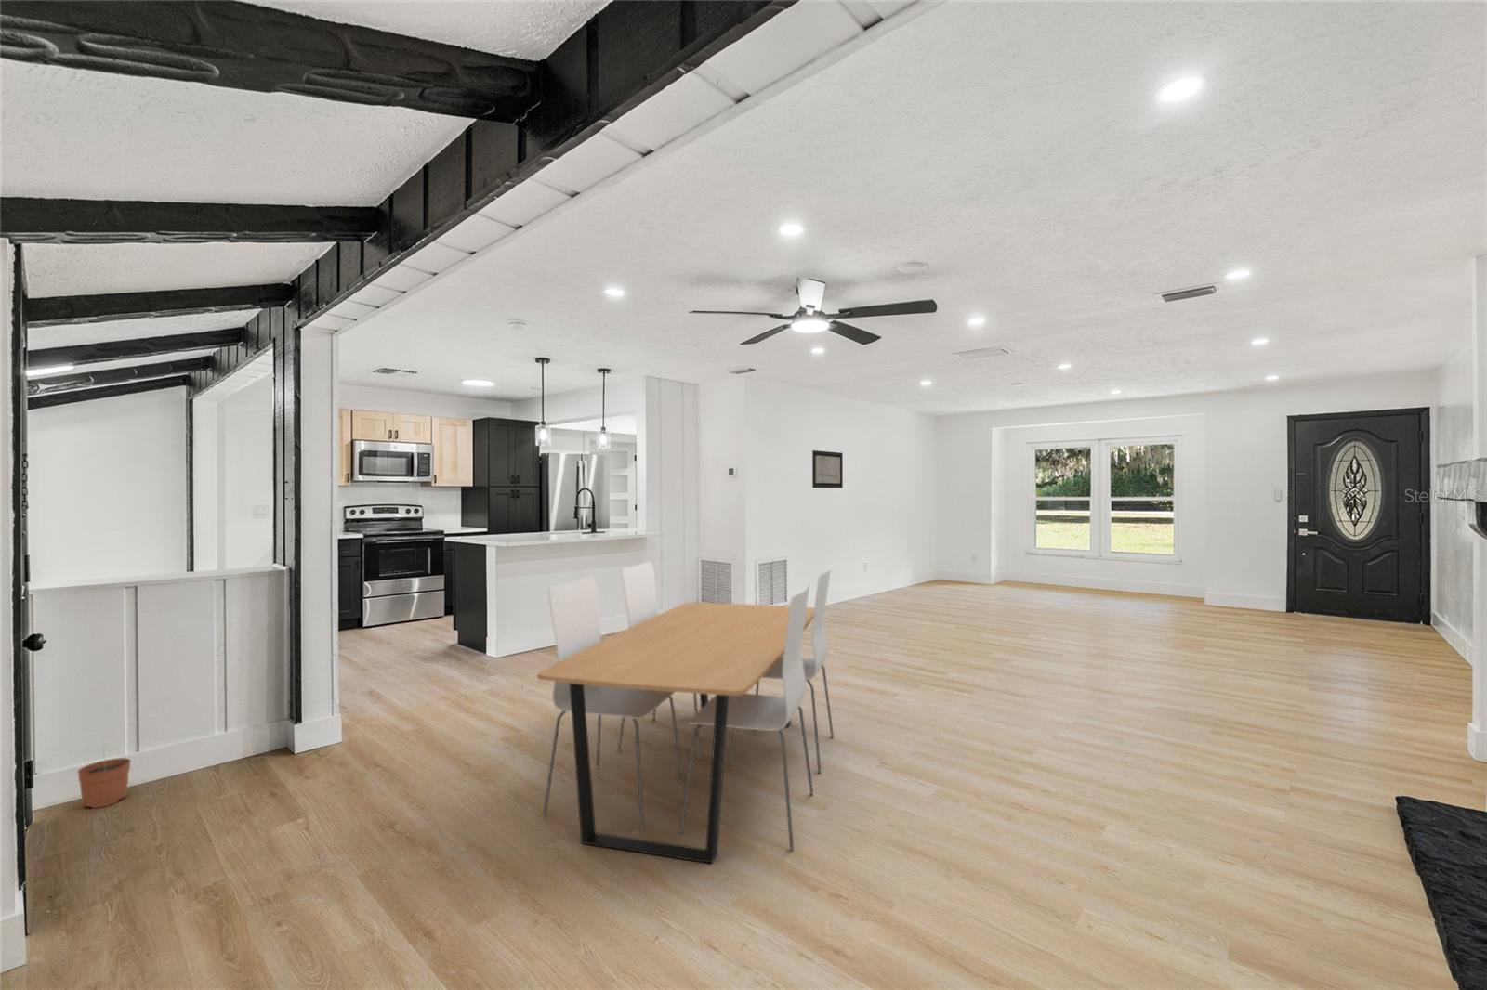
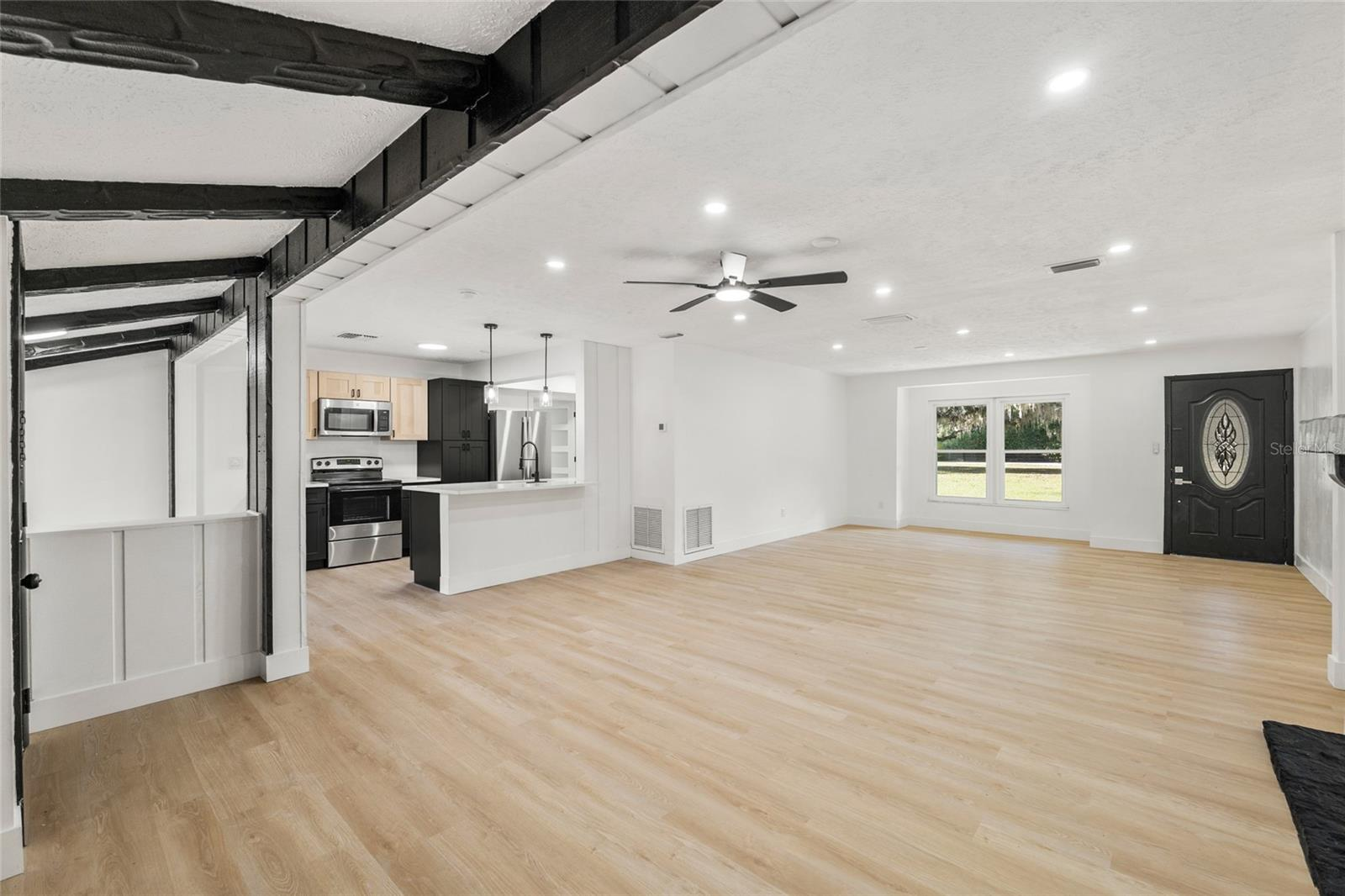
- plant pot [77,745,132,809]
- dining table [536,561,835,865]
- wall art [811,450,844,489]
